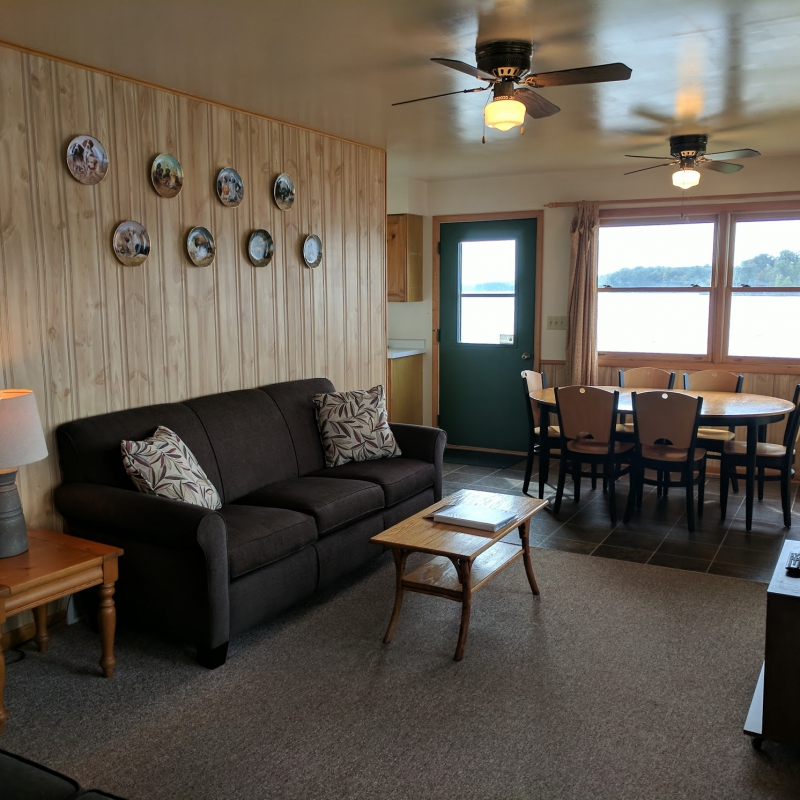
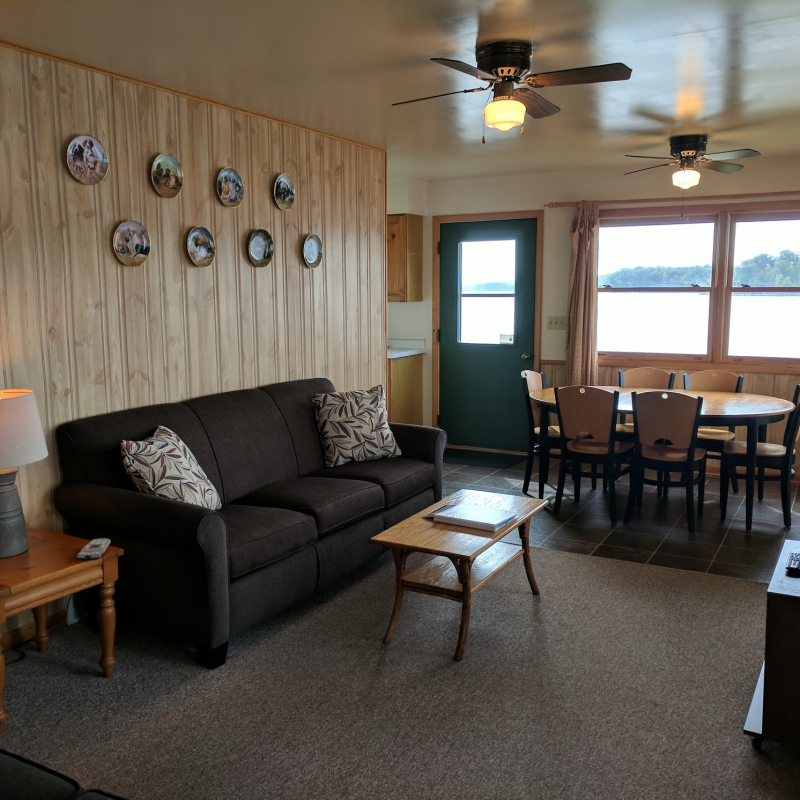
+ remote control [76,537,111,560]
